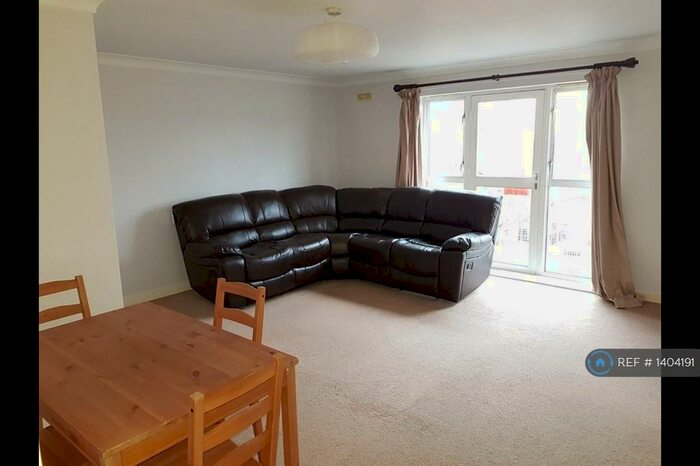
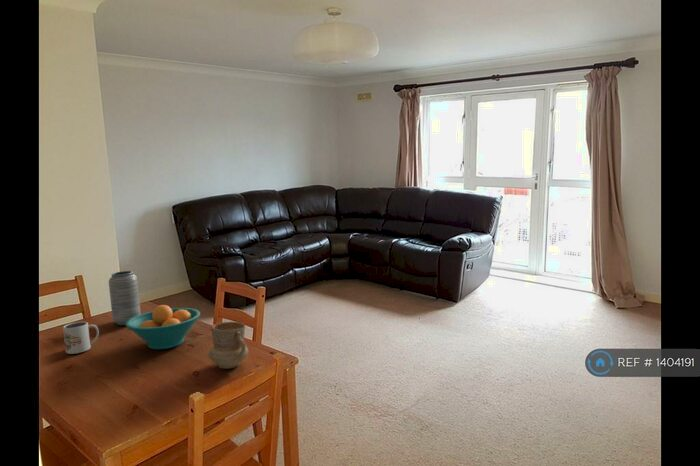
+ mug [208,321,249,370]
+ vase [108,270,142,326]
+ fruit bowl [125,304,201,350]
+ mug [62,321,100,355]
